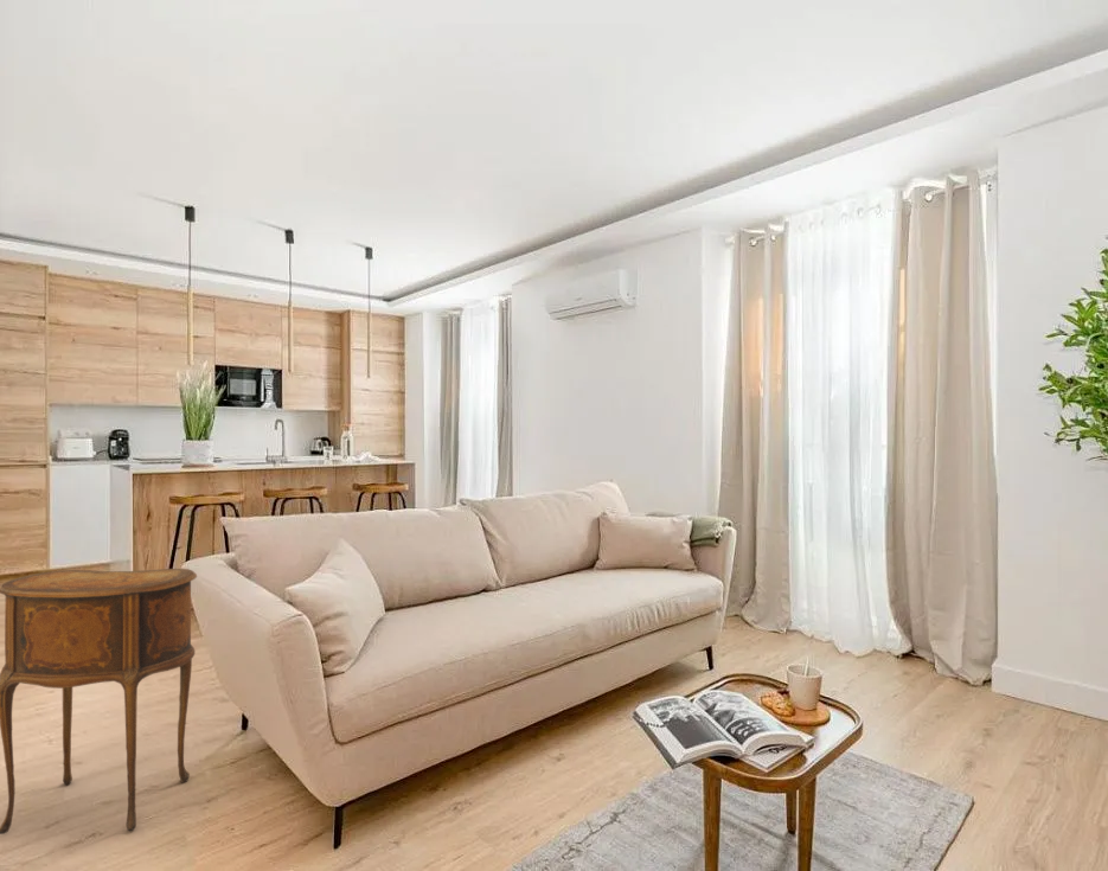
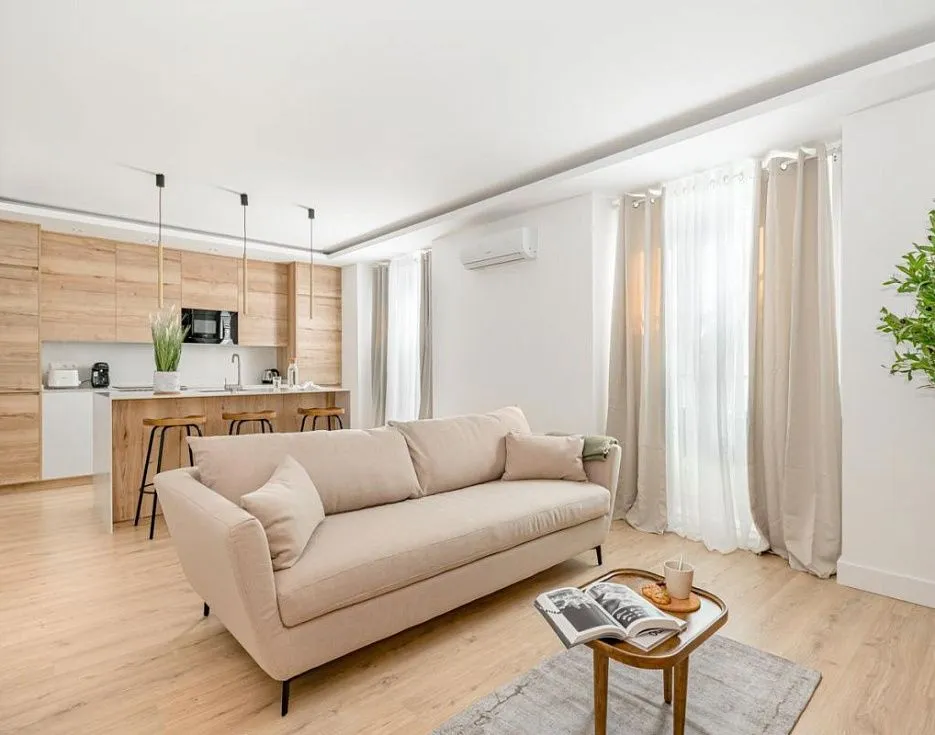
- side table [0,568,198,835]
